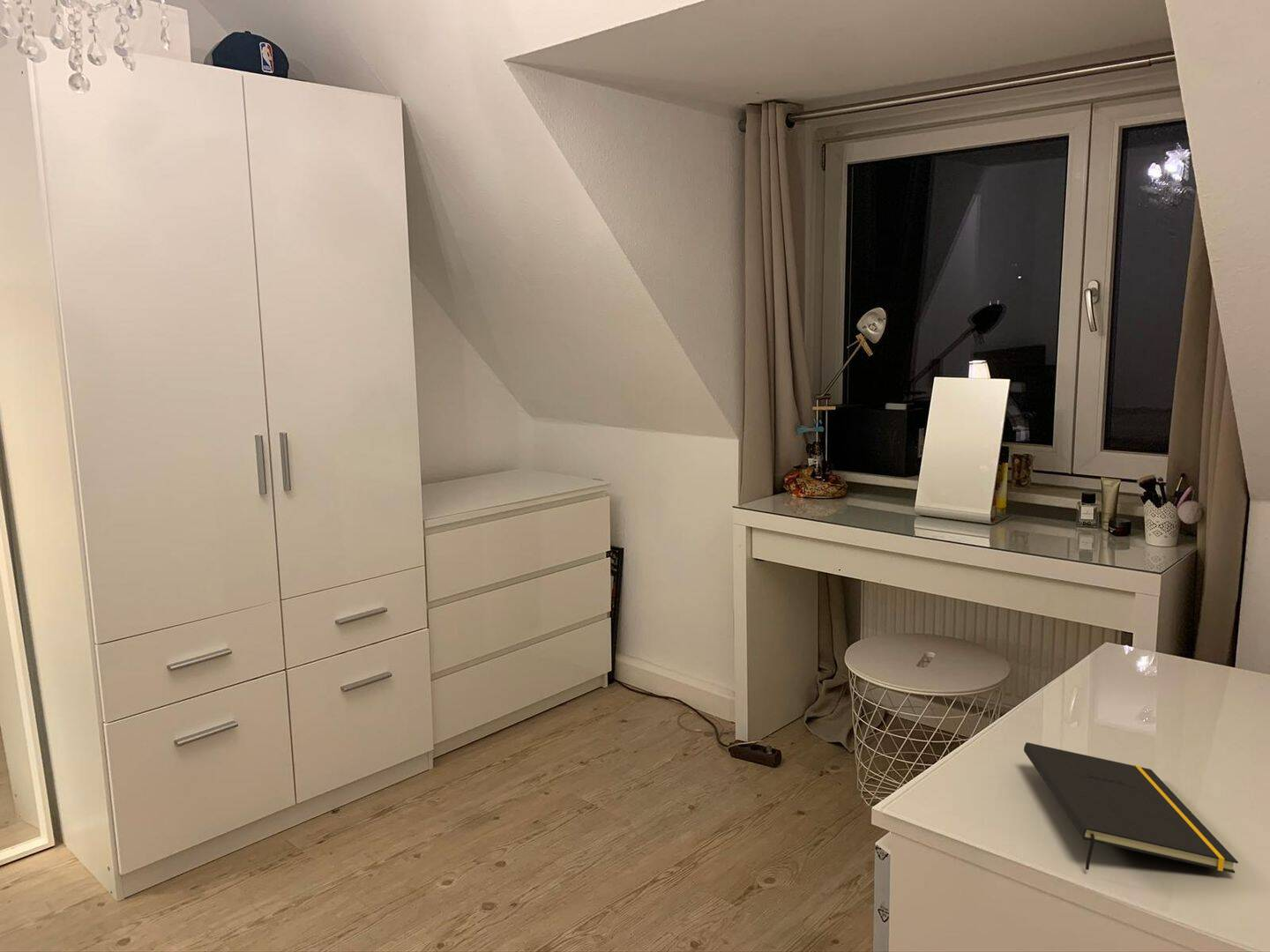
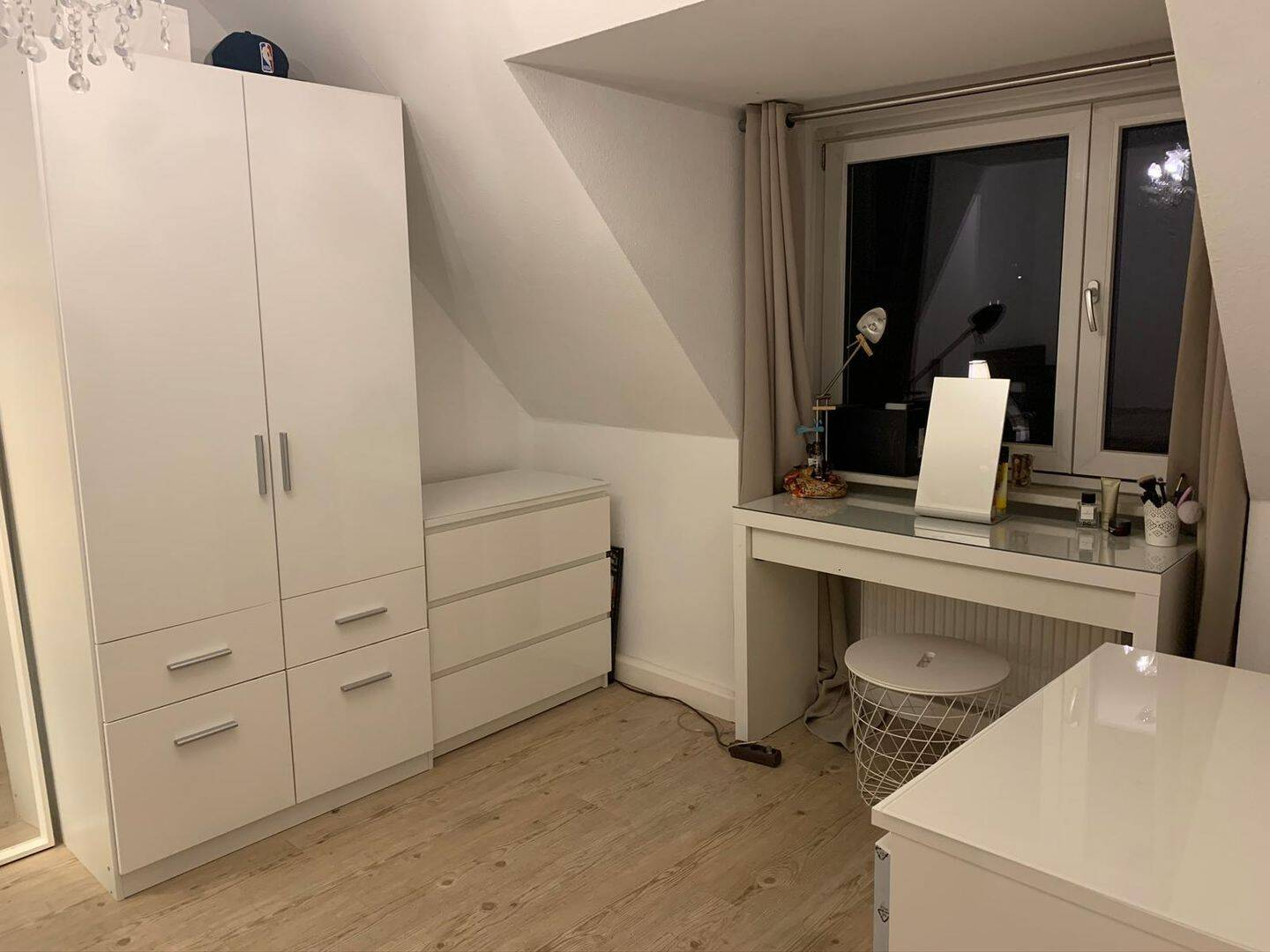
- notepad [1023,741,1239,874]
